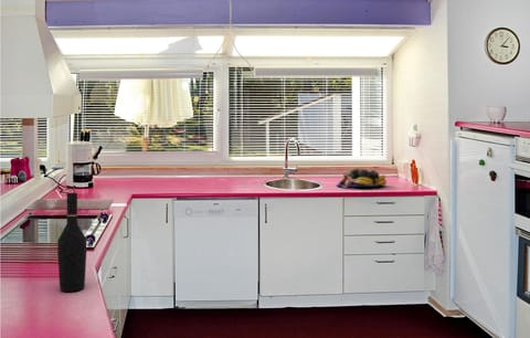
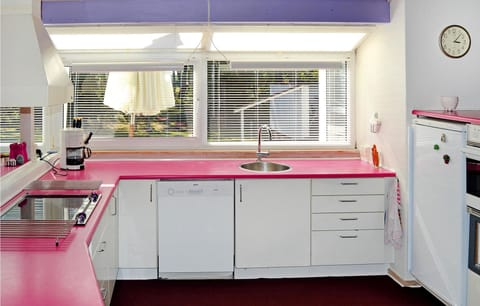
- wine bottle [56,192,87,293]
- fruit bowl [336,167,388,188]
